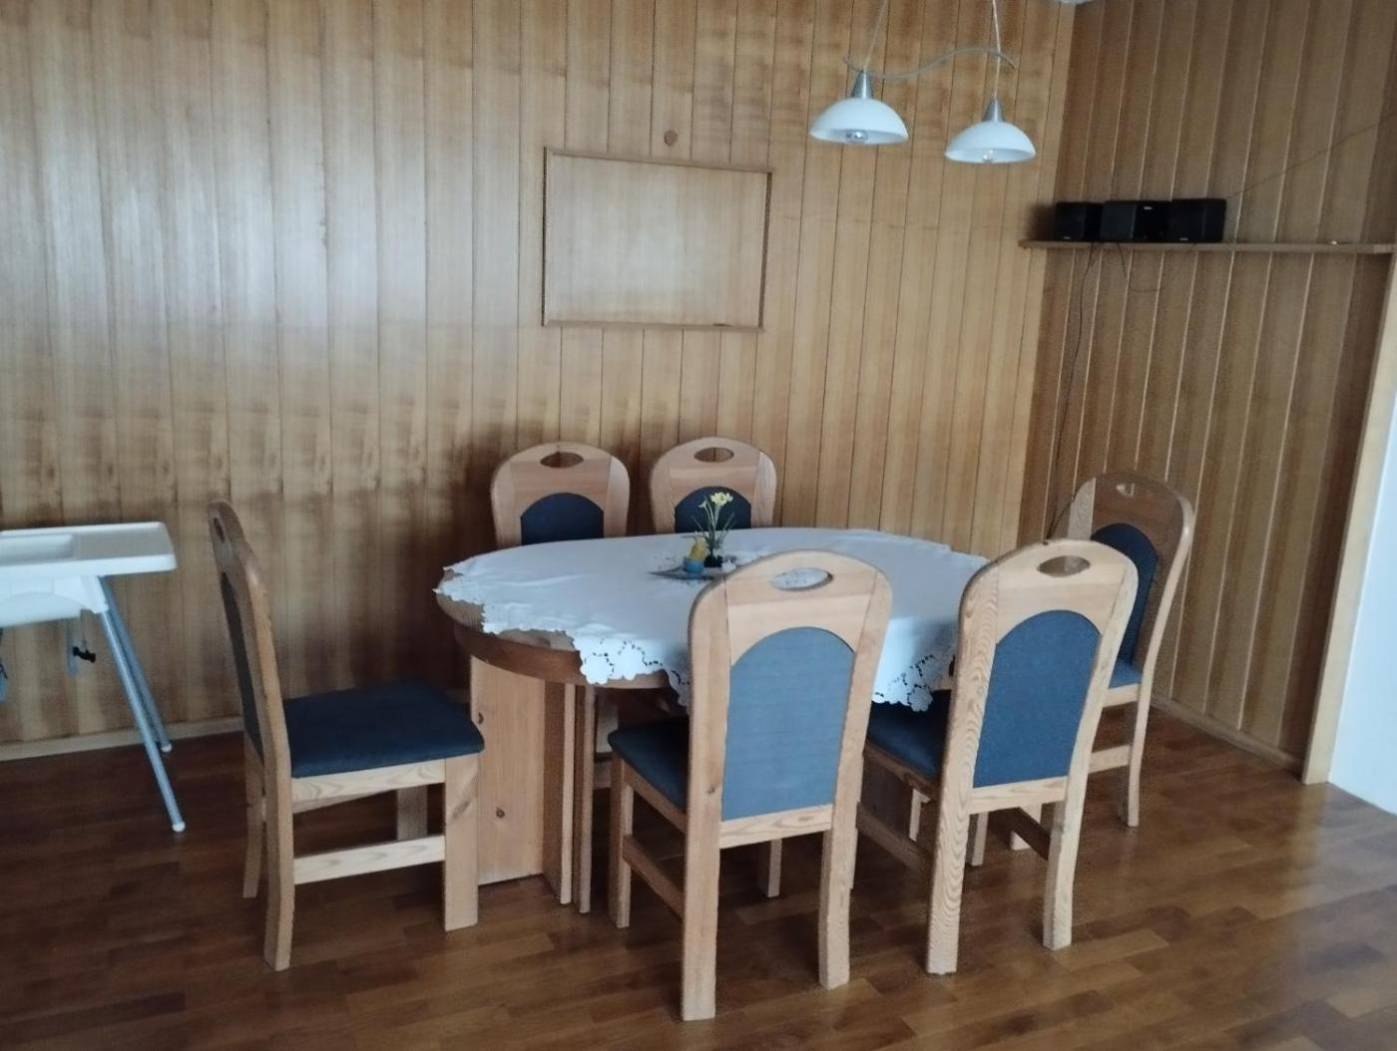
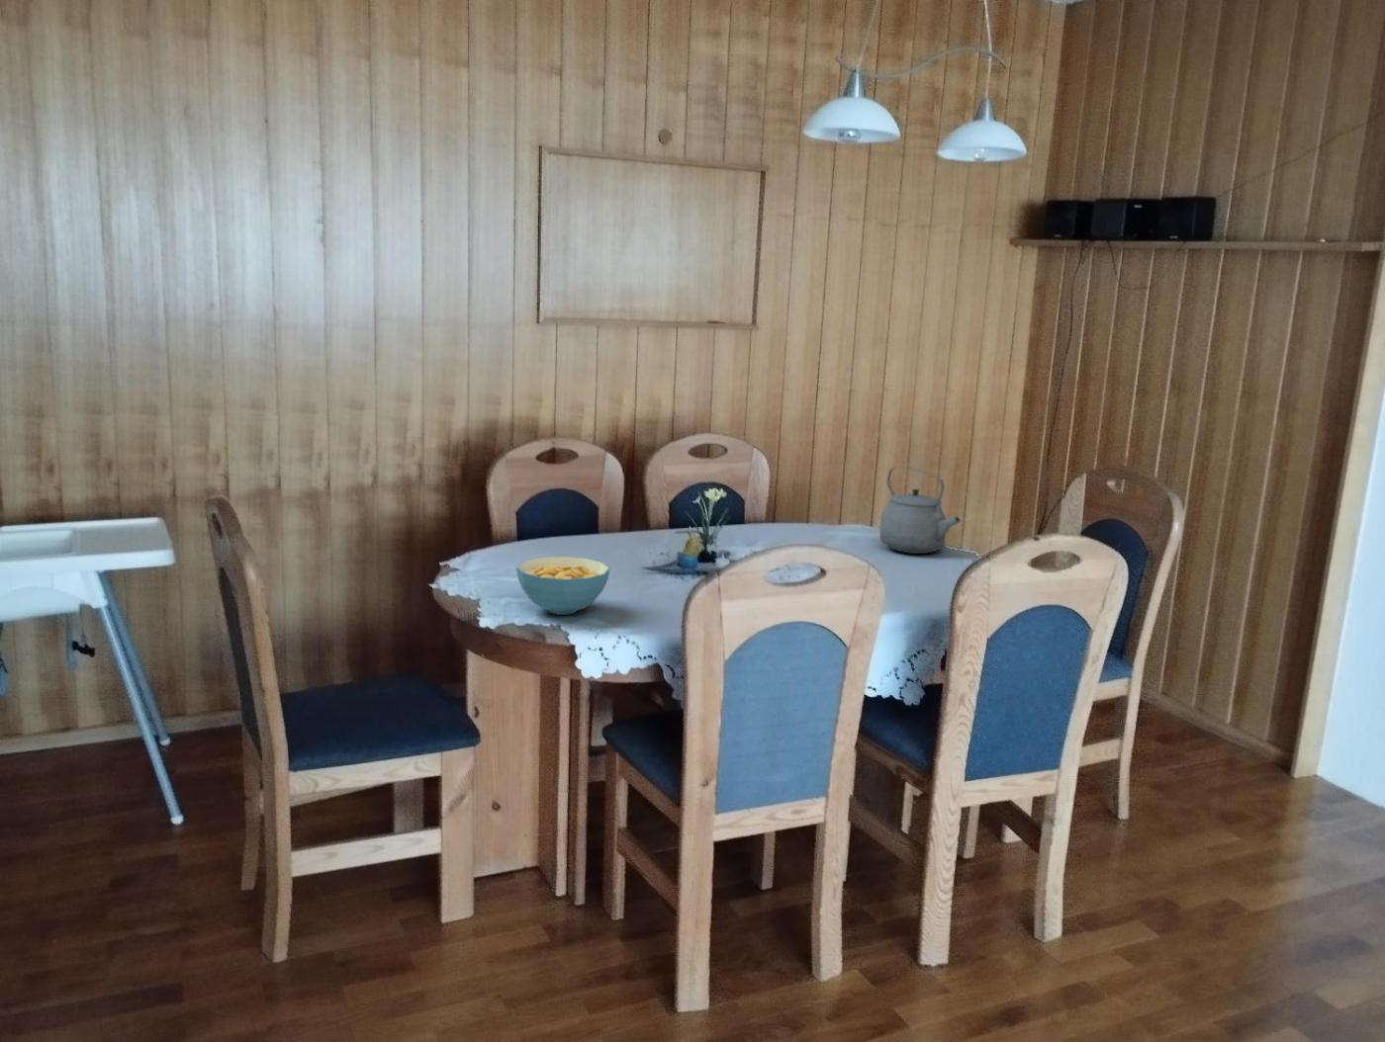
+ cereal bowl [516,556,611,616]
+ tea kettle [878,465,961,555]
